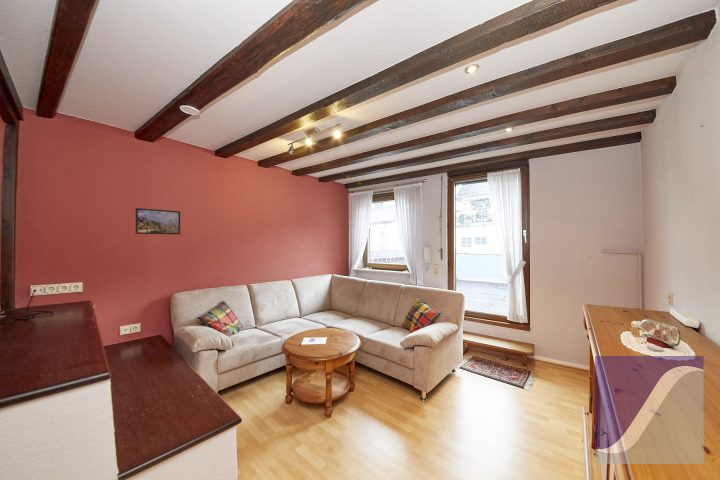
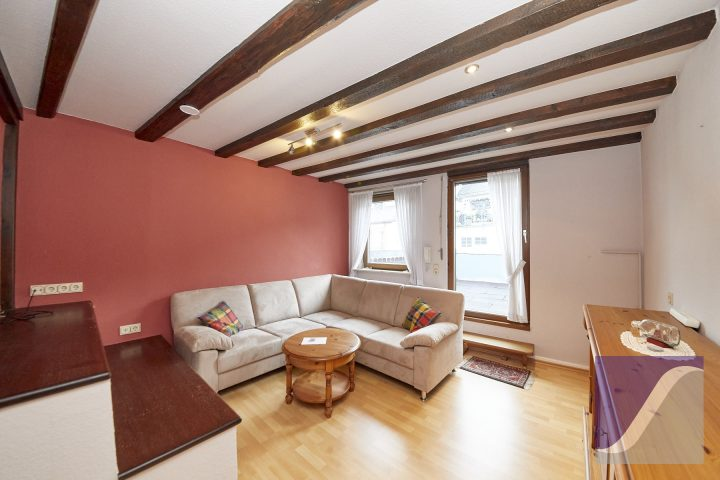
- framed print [134,207,181,236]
